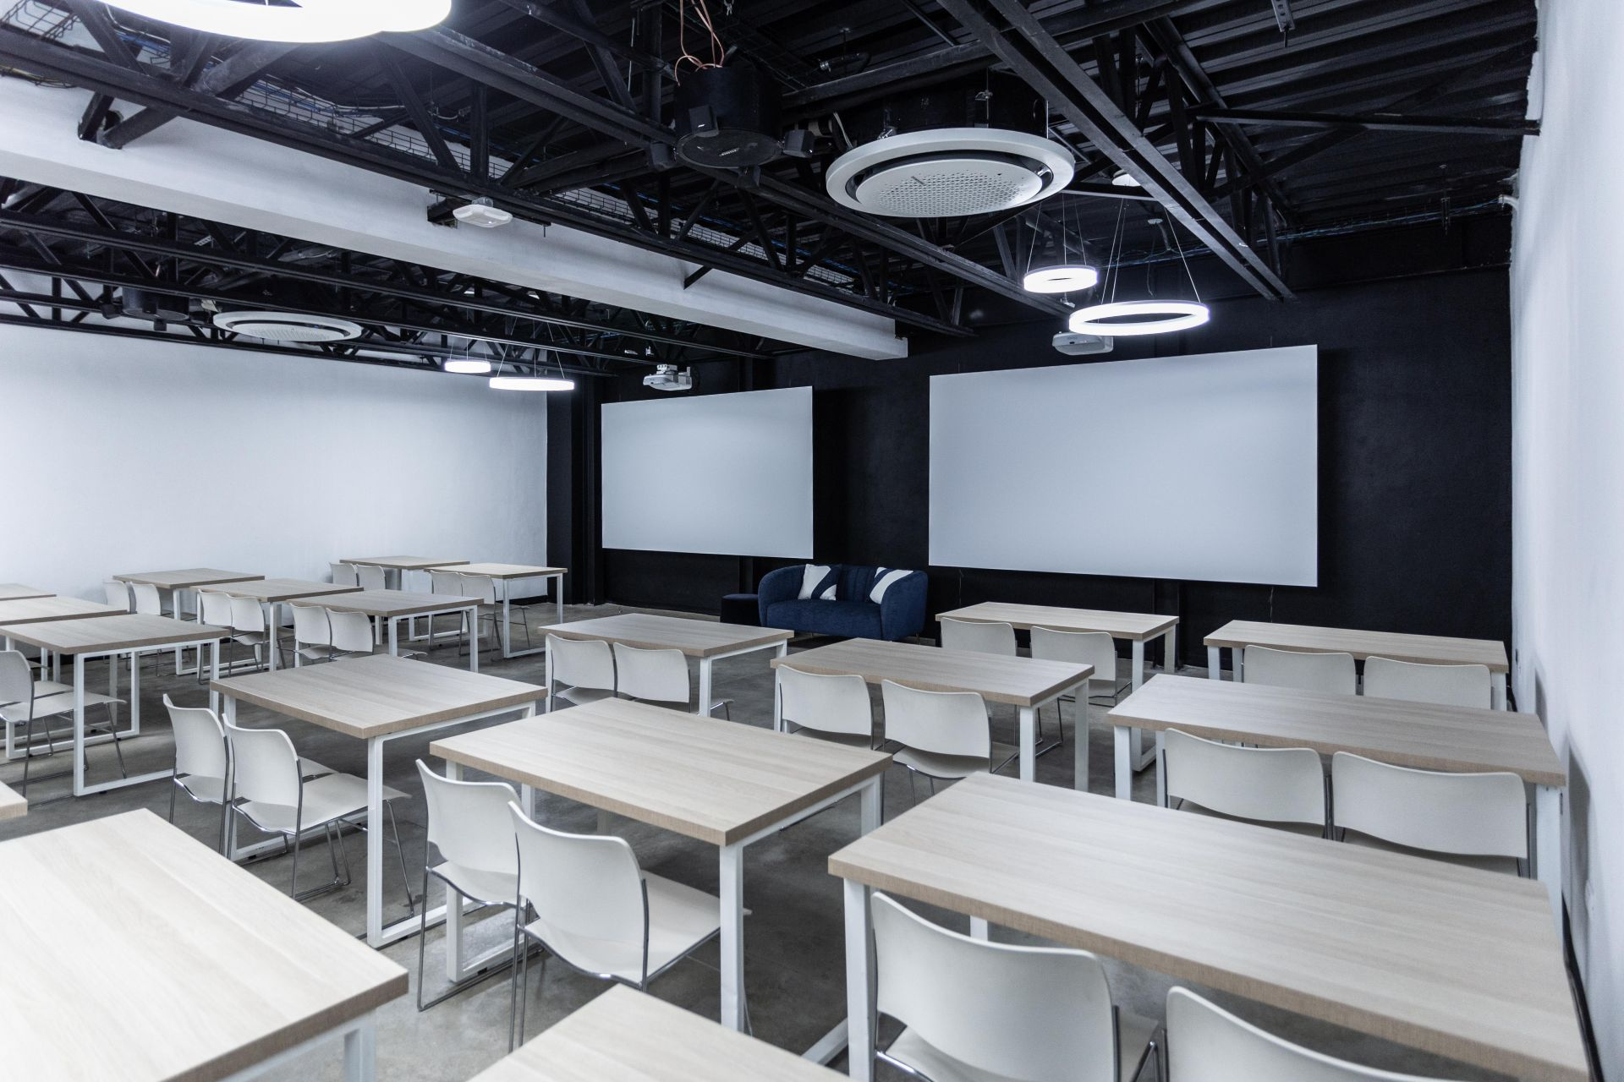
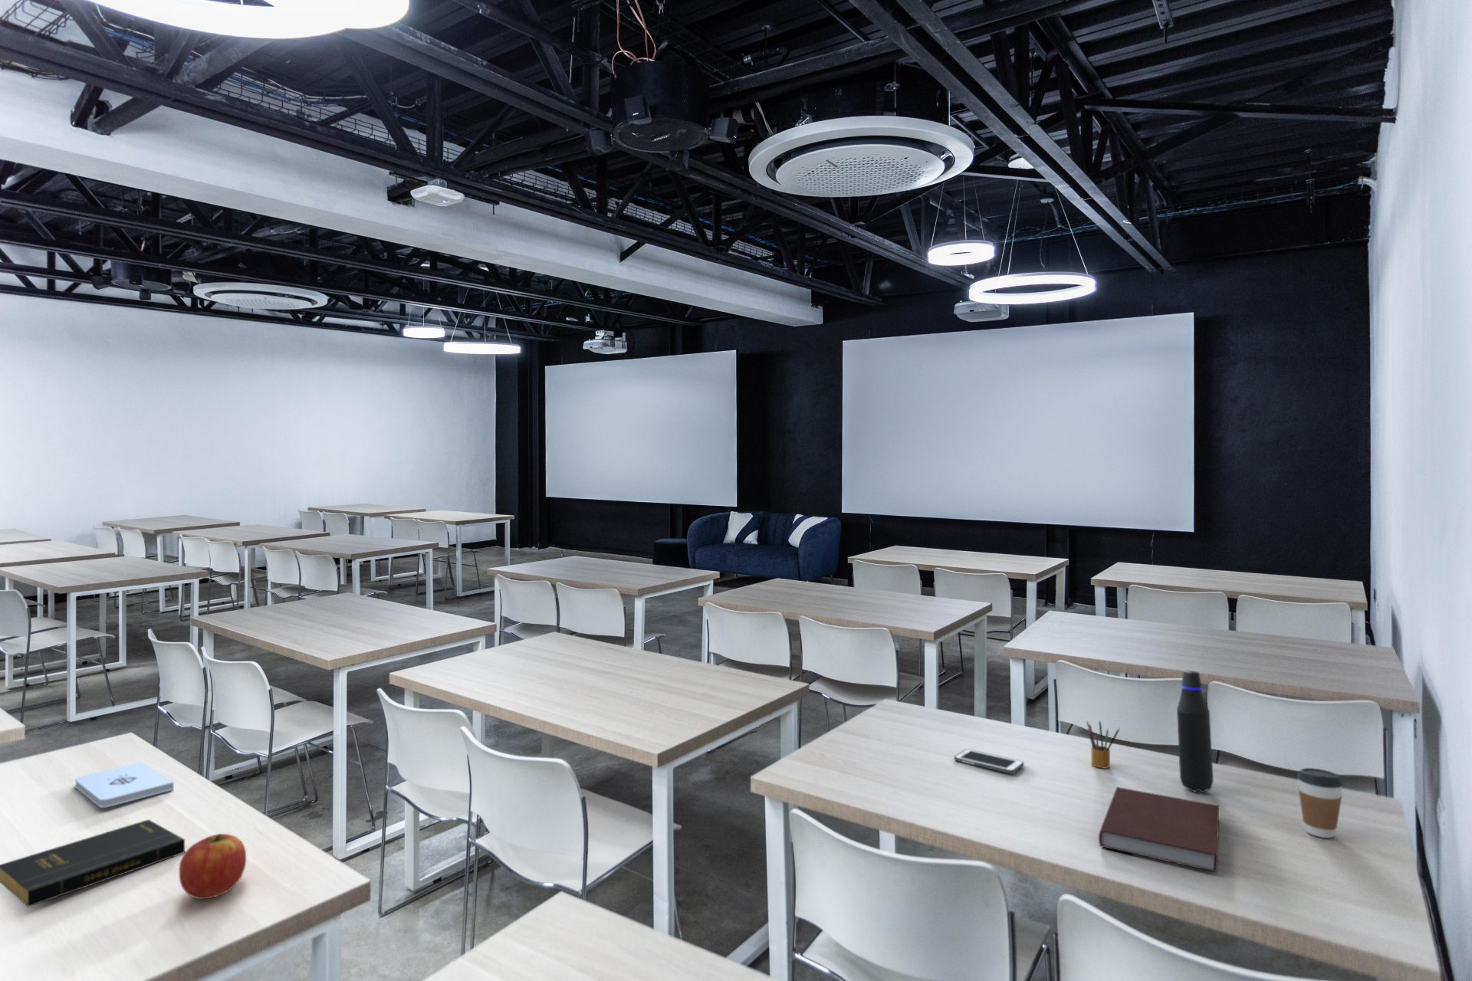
+ pencil box [1085,719,1120,769]
+ notepad [73,761,175,808]
+ cell phone [954,748,1025,774]
+ coffee cup [1297,768,1344,839]
+ apple [179,833,246,900]
+ book [0,819,185,908]
+ notebook [1097,786,1220,873]
+ water bottle [1176,670,1215,793]
